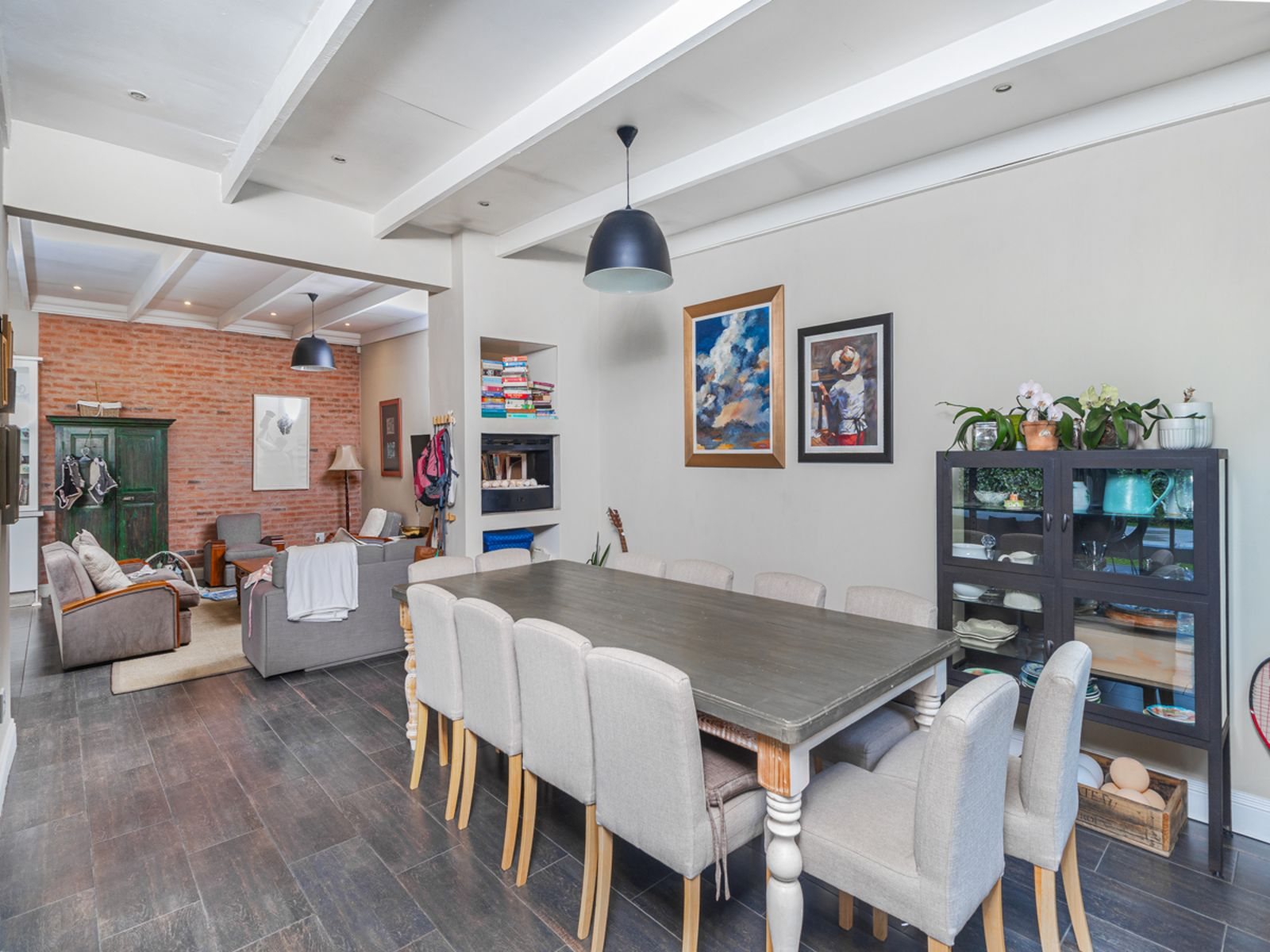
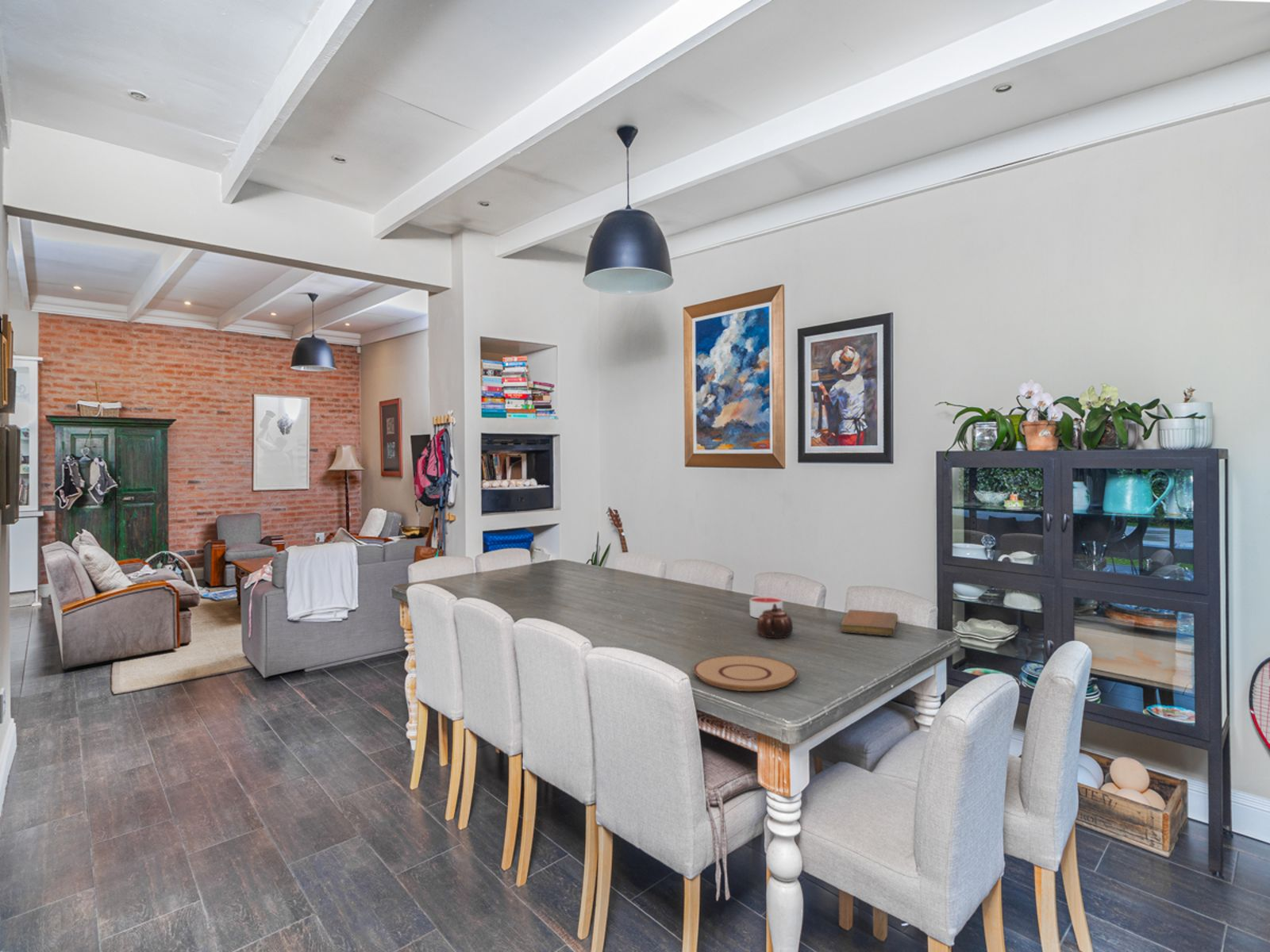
+ candle [749,595,783,619]
+ plate [693,655,799,692]
+ teapot [756,604,794,639]
+ notebook [840,608,899,637]
